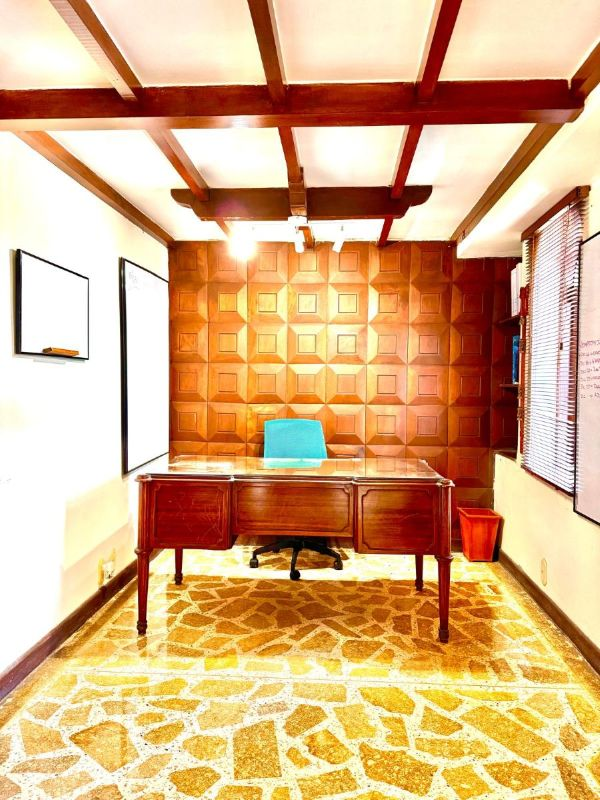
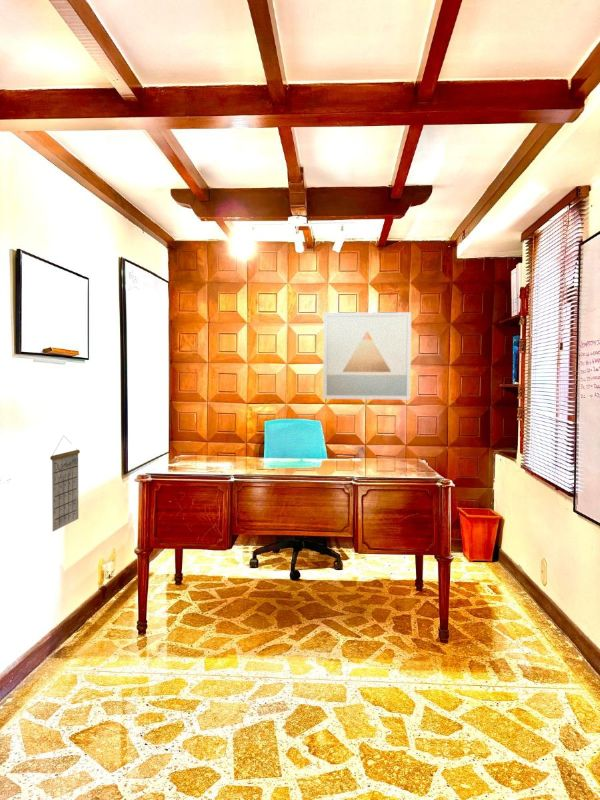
+ calendar [49,435,81,532]
+ wall art [322,311,412,401]
